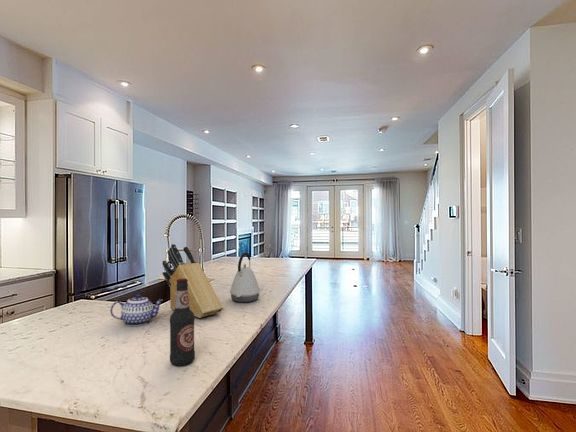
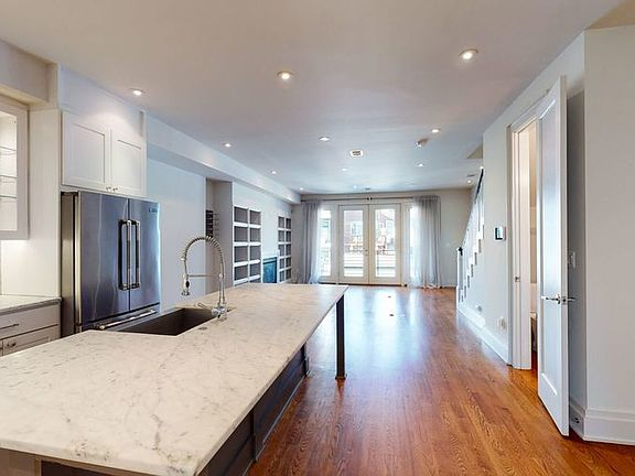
- teapot [109,293,164,327]
- knife block [161,243,224,319]
- kettle [229,251,261,303]
- bottle [169,278,196,367]
